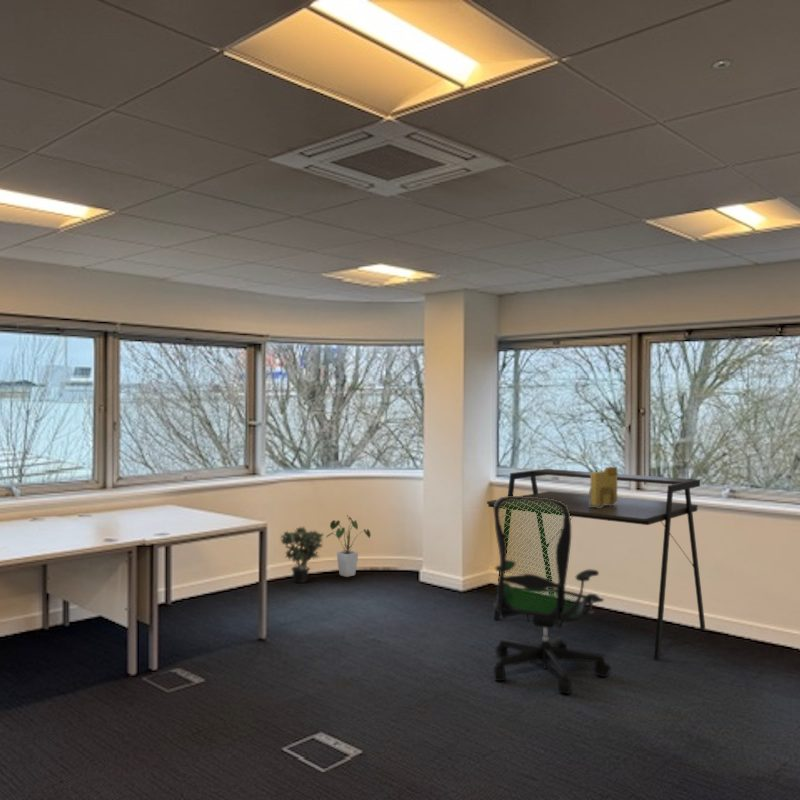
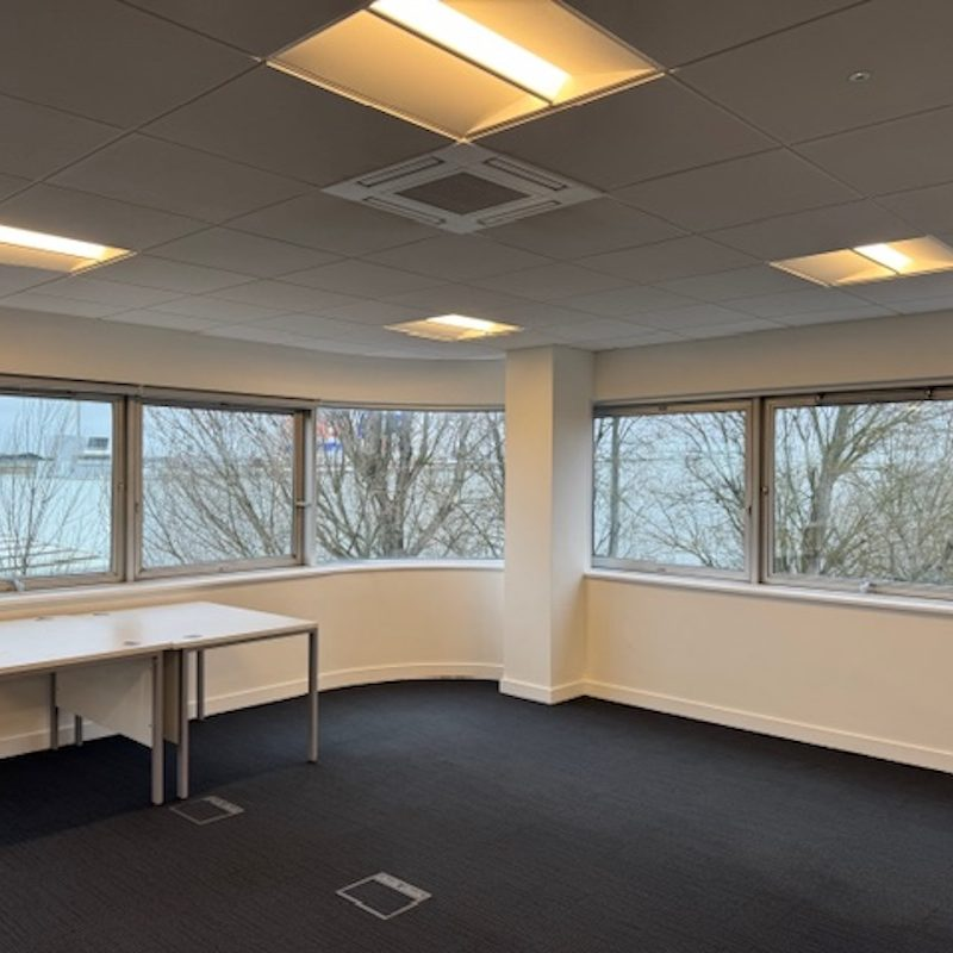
- desk [486,468,706,660]
- potted plant [278,526,325,584]
- folder [588,466,618,508]
- office chair [492,495,611,695]
- house plant [325,514,372,578]
